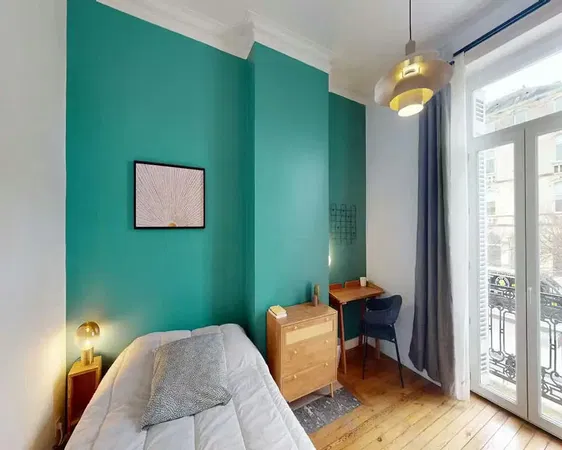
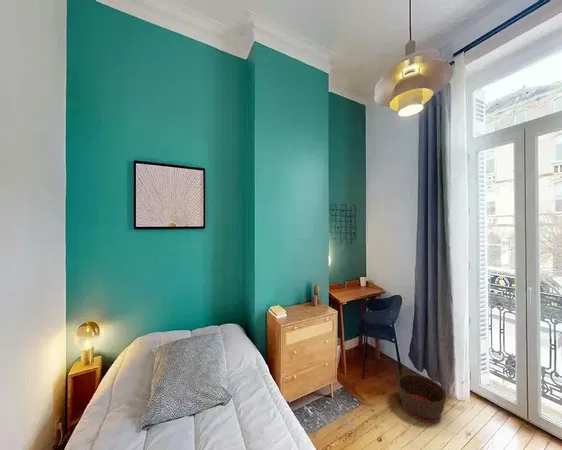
+ basket [396,372,447,424]
